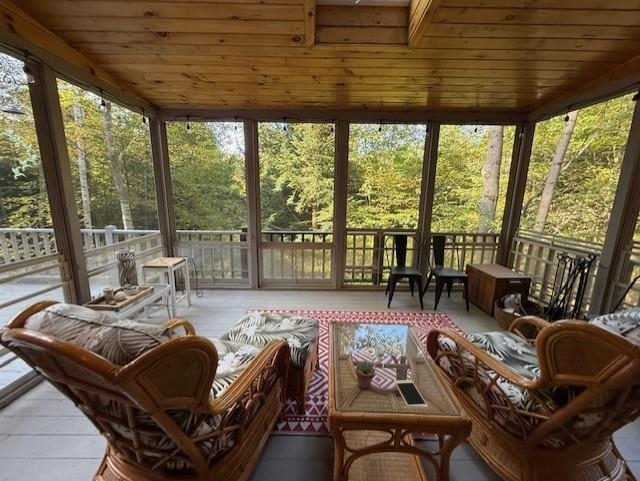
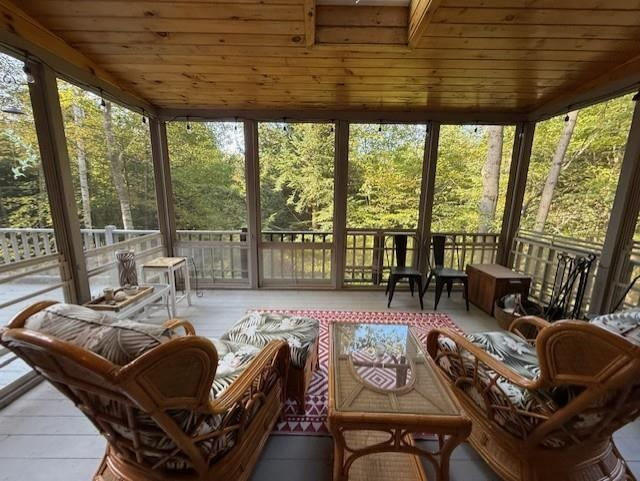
- potted succulent [355,360,376,390]
- cell phone [393,379,429,408]
